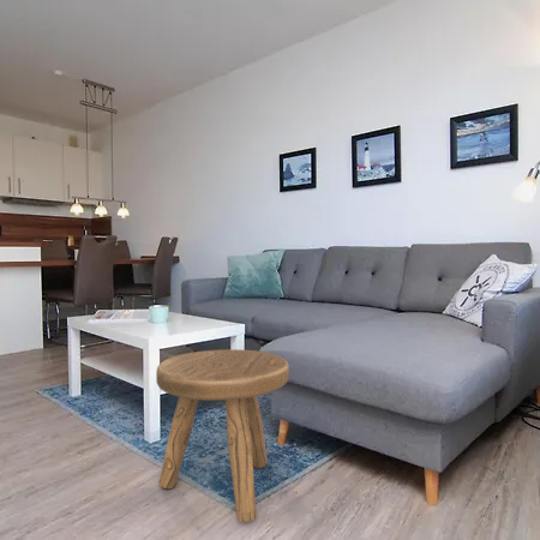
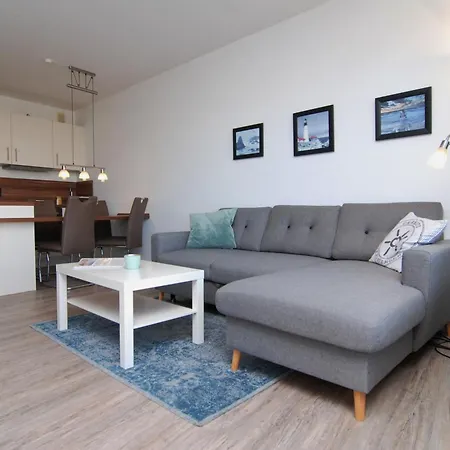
- stool [155,348,290,523]
